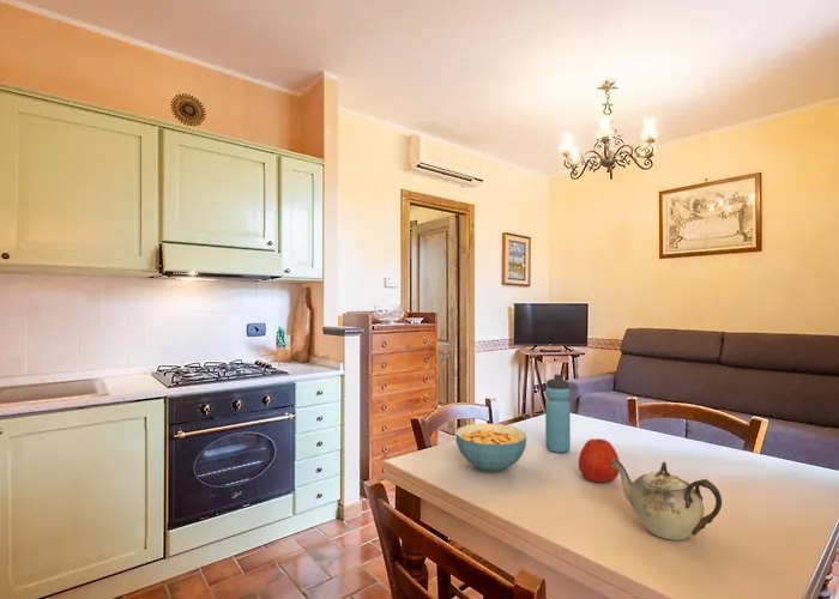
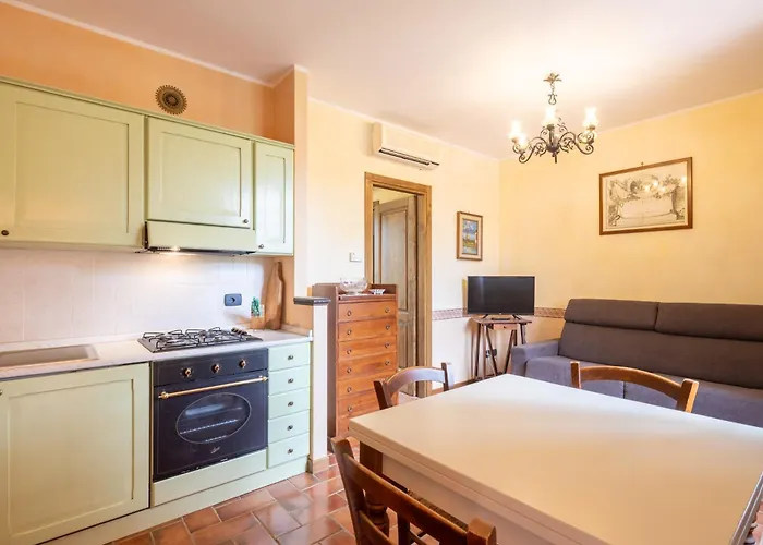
- water bottle [544,374,572,454]
- teapot [609,459,723,541]
- apple [578,437,621,483]
- cereal bowl [454,422,527,473]
